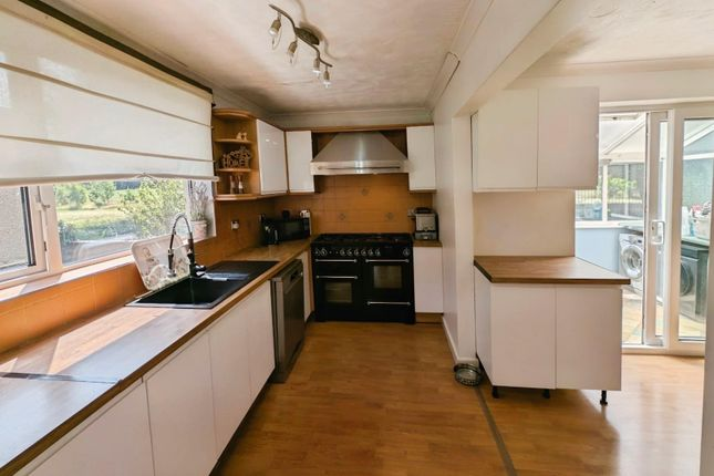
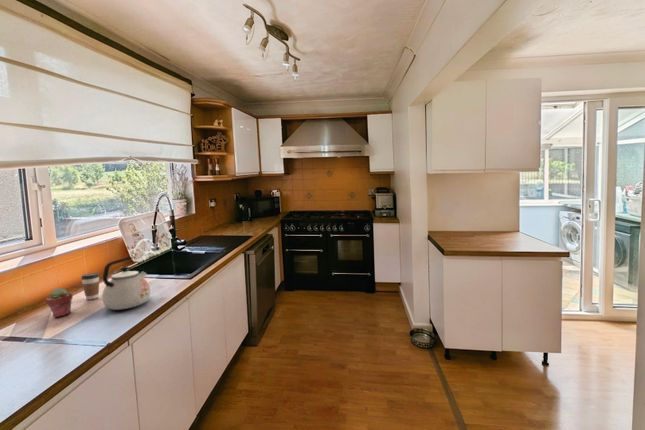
+ coffee cup [80,272,100,300]
+ potted succulent [45,287,74,318]
+ kettle [101,256,151,311]
